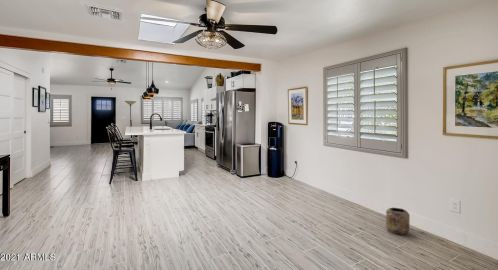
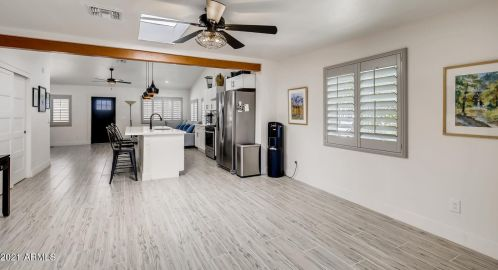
- planter [385,207,411,236]
